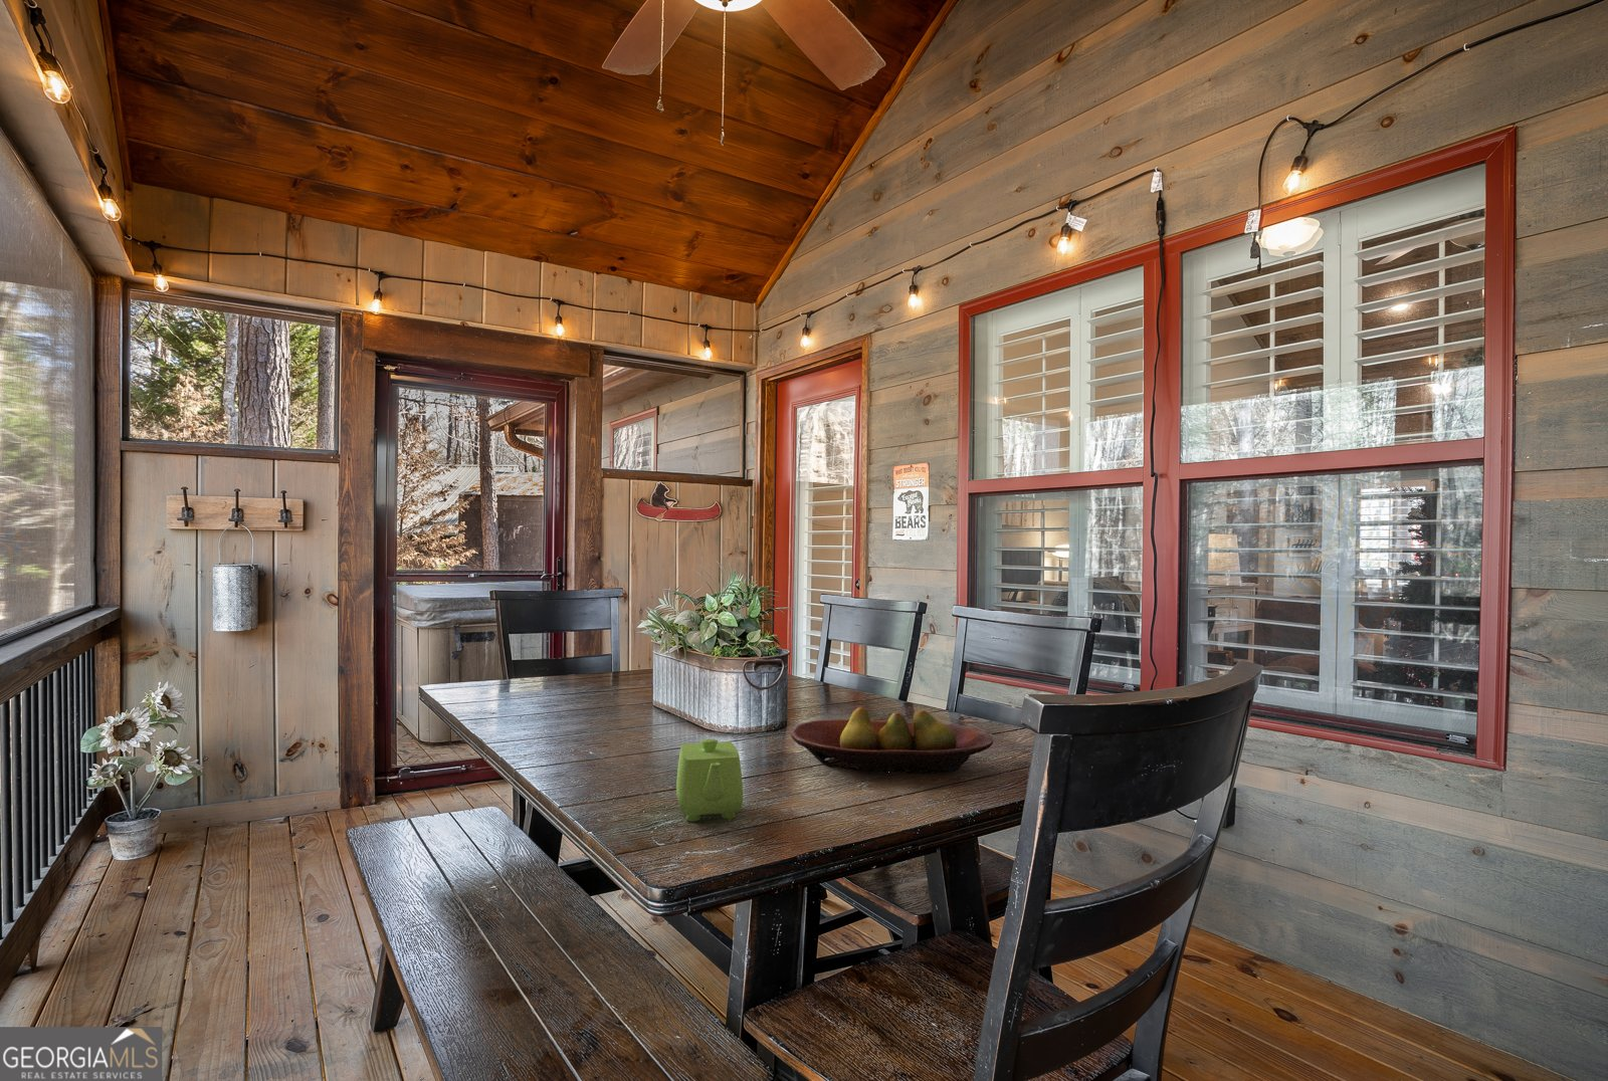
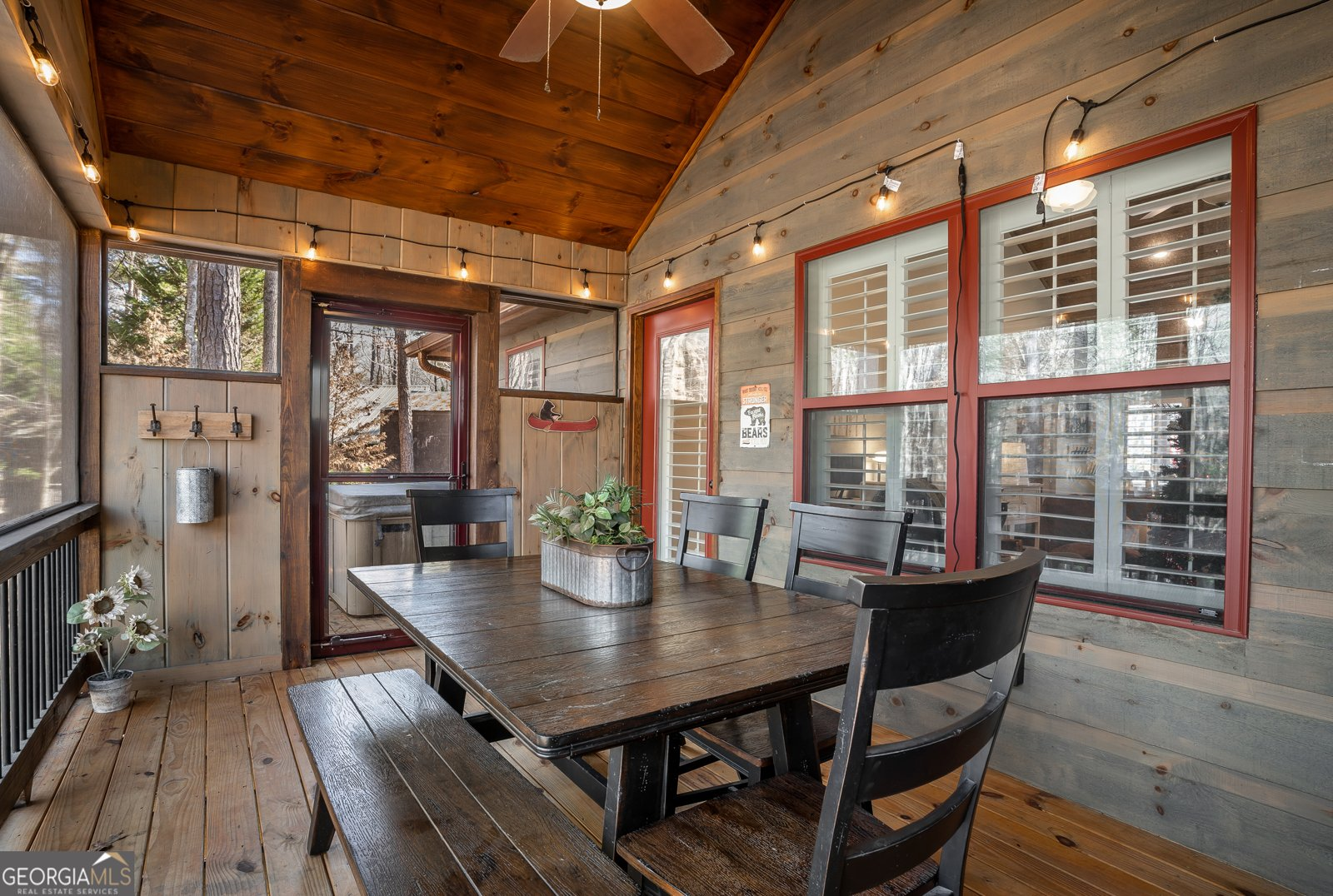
- teapot [676,737,744,823]
- fruit bowl [790,706,994,775]
